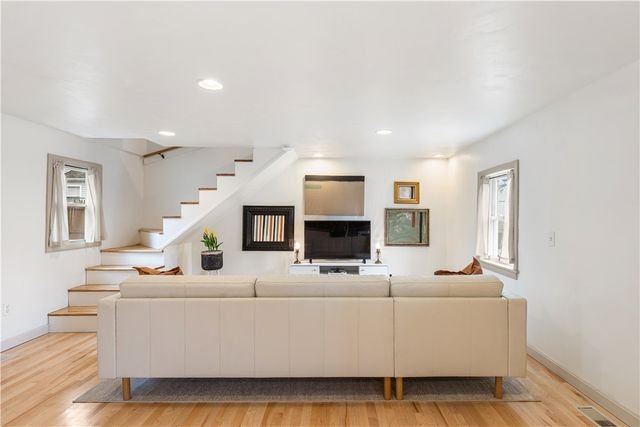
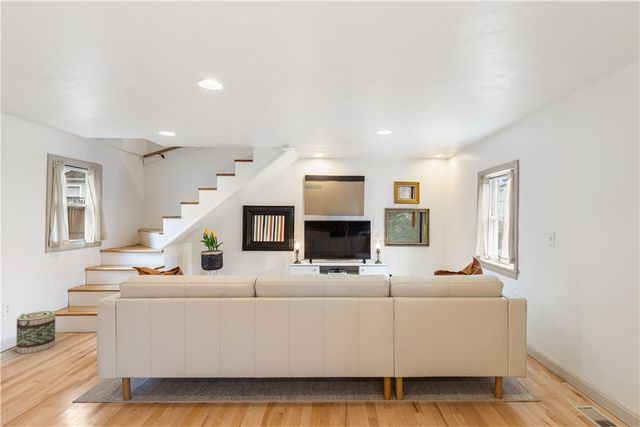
+ basket [15,310,56,354]
